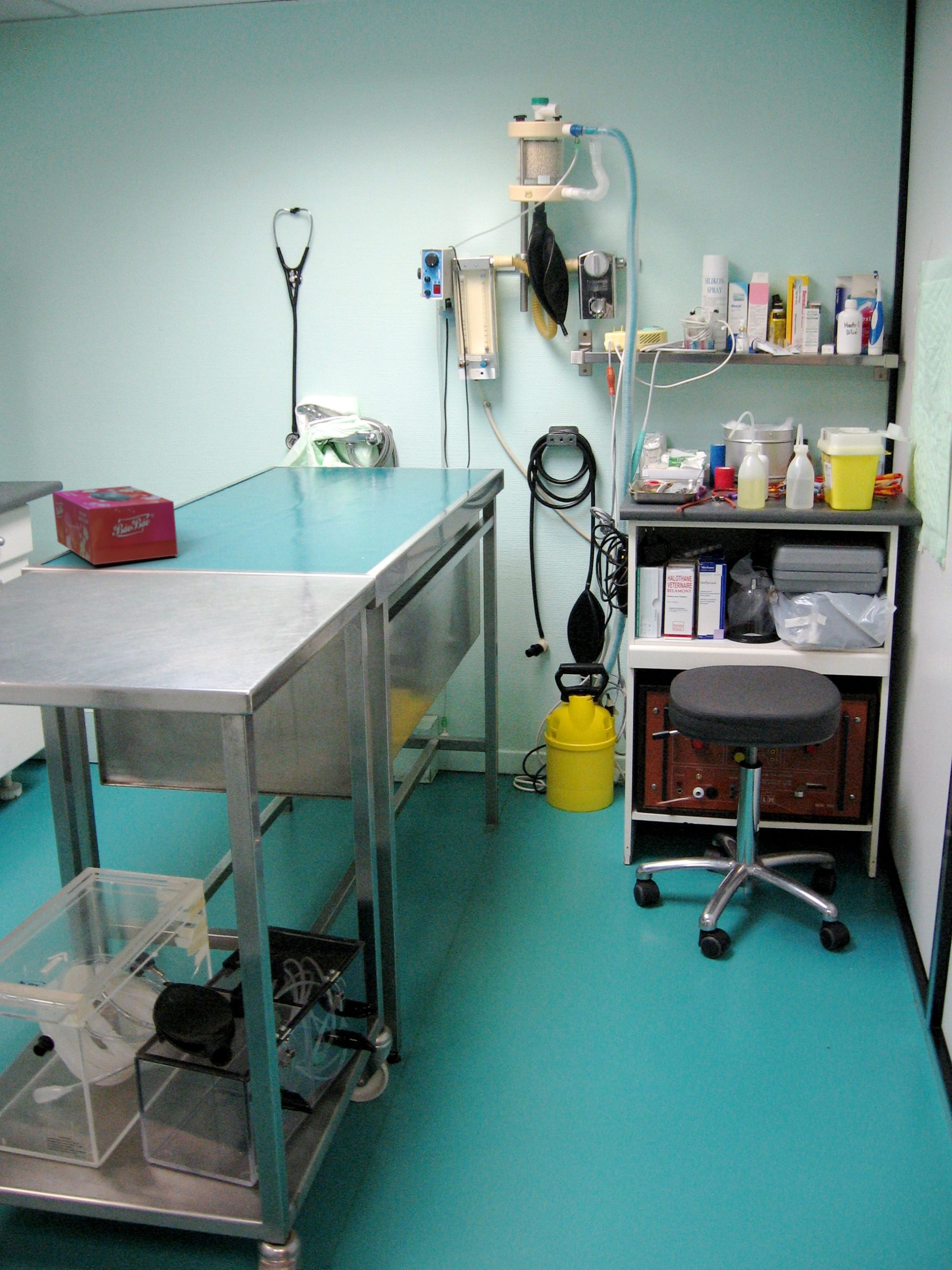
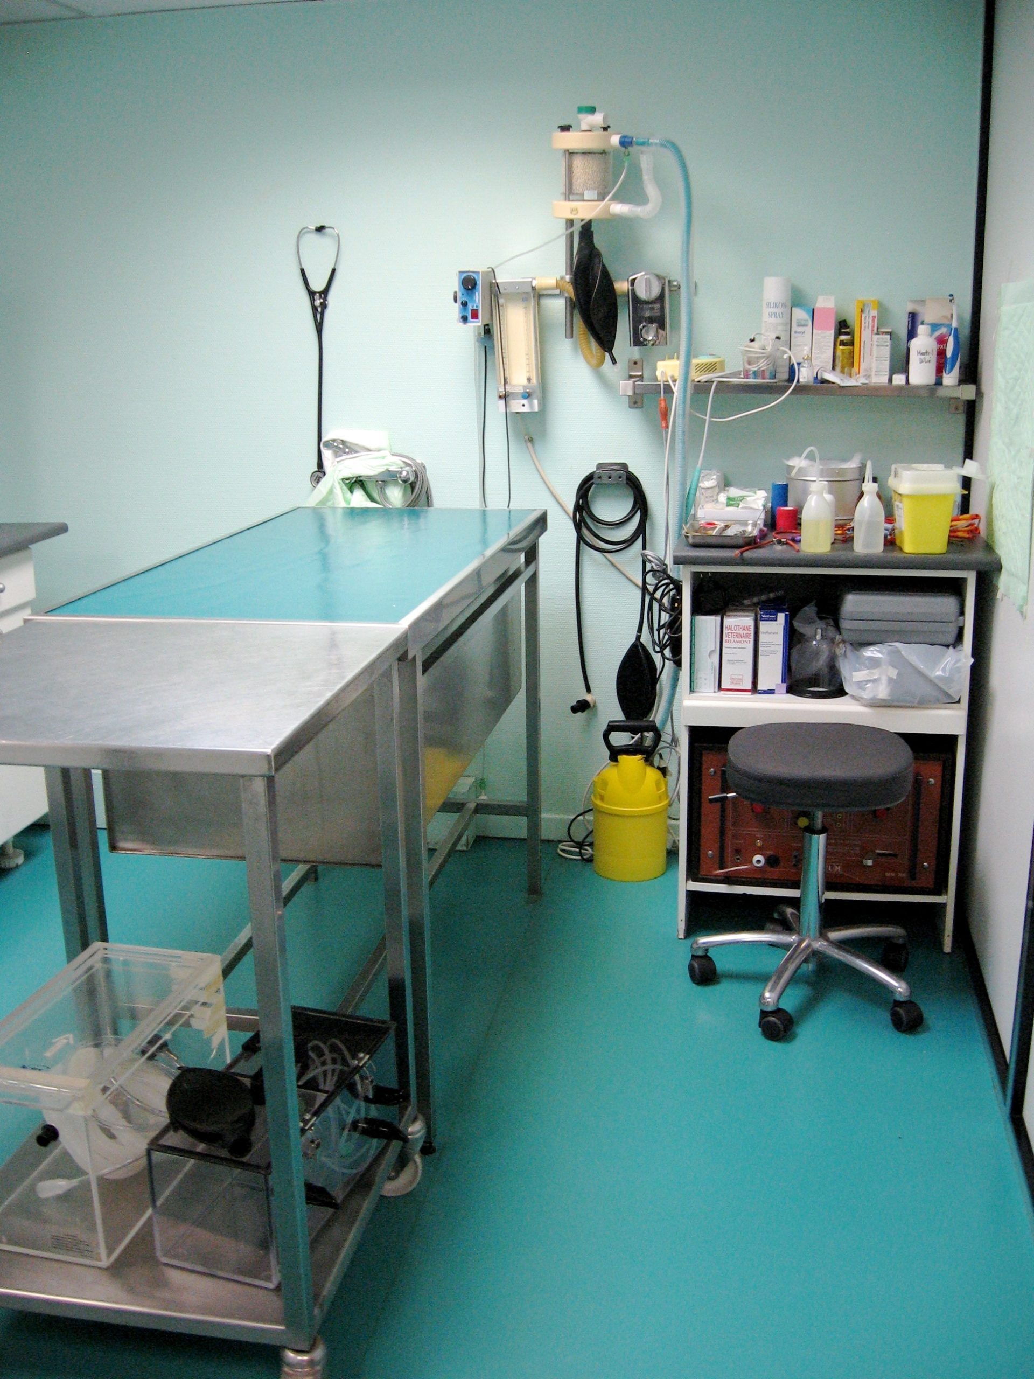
- tissue box [52,486,179,565]
